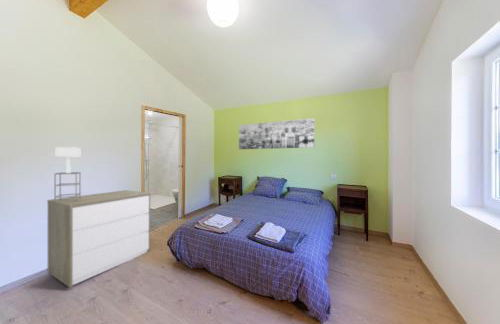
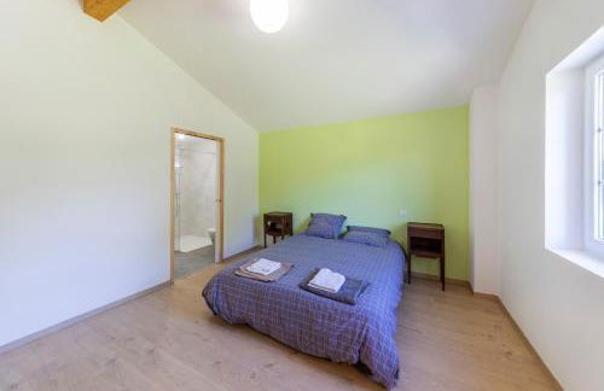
- wall art [238,117,316,150]
- table lamp [53,146,82,202]
- dresser [46,189,151,288]
